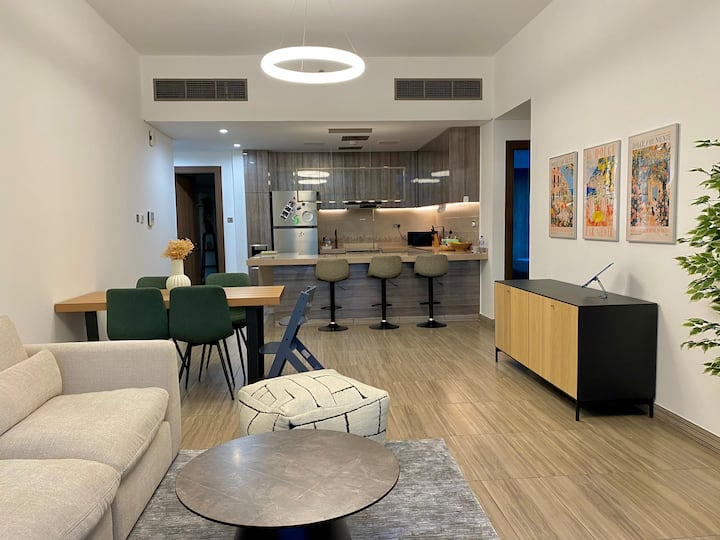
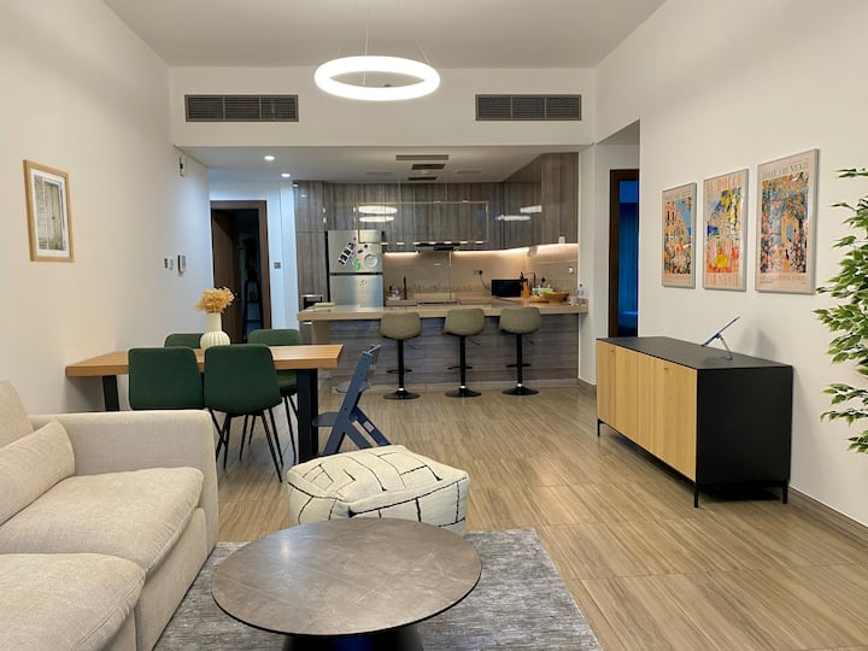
+ wall art [22,159,76,264]
